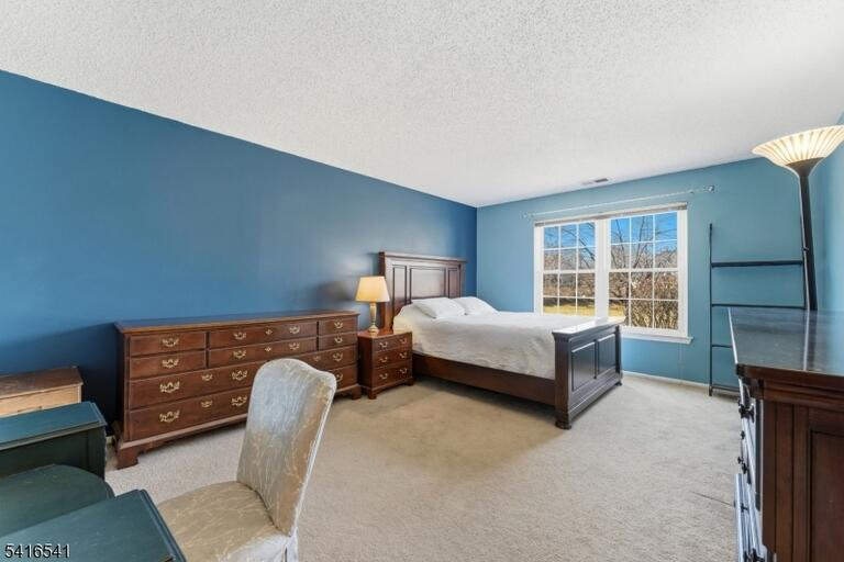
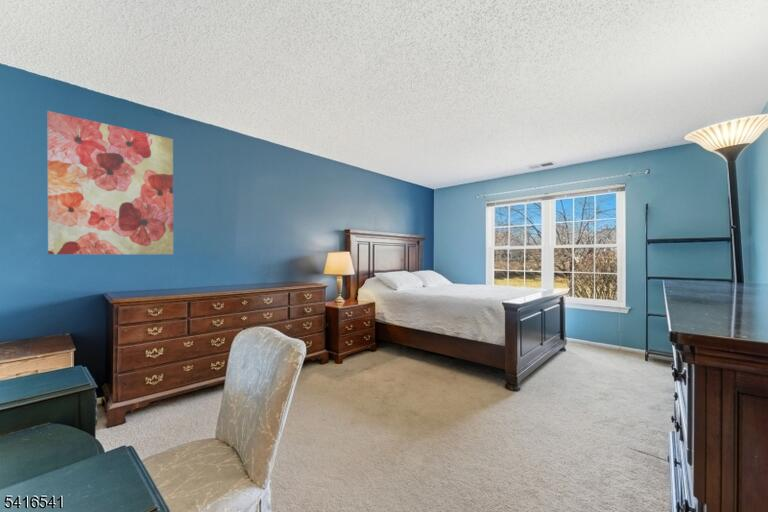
+ wall art [46,110,174,255]
